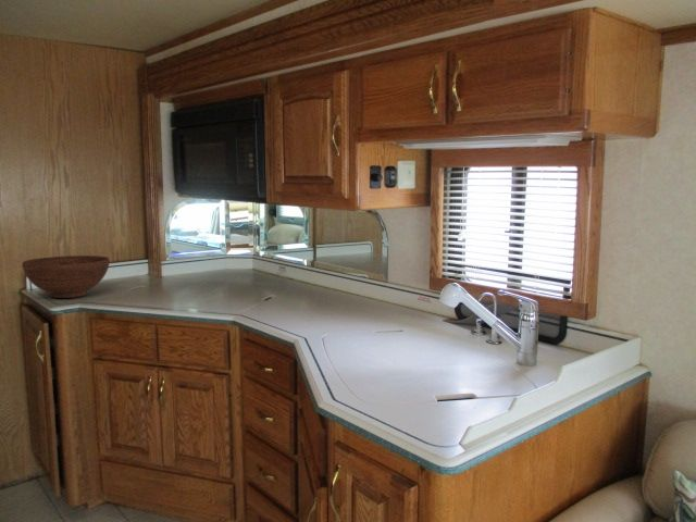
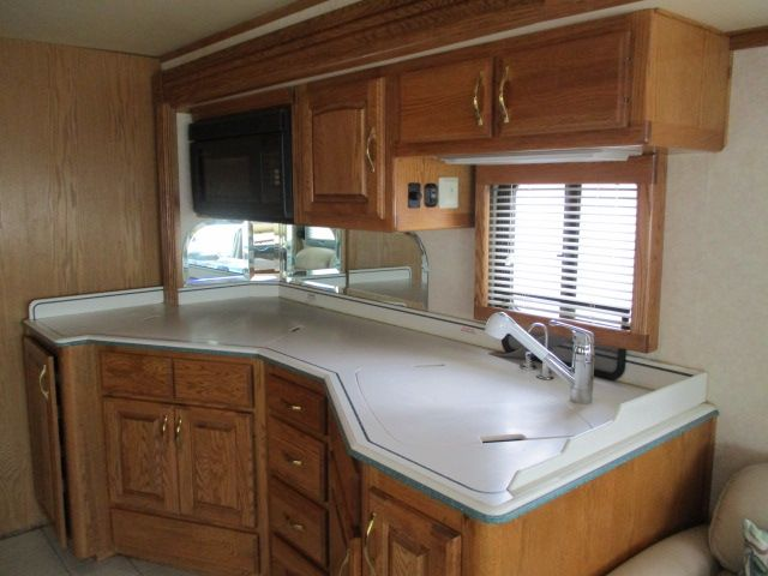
- fruit bowl [21,254,111,299]
